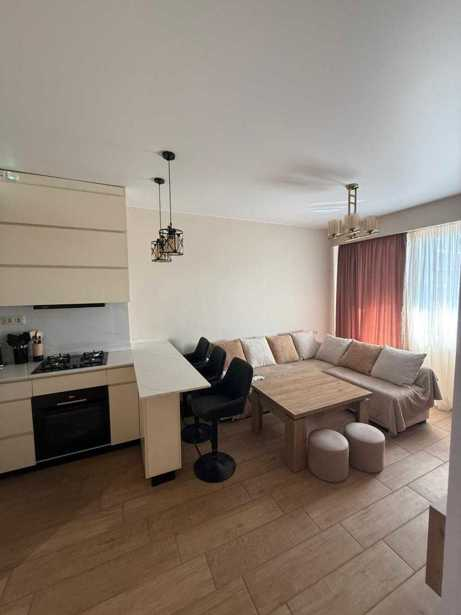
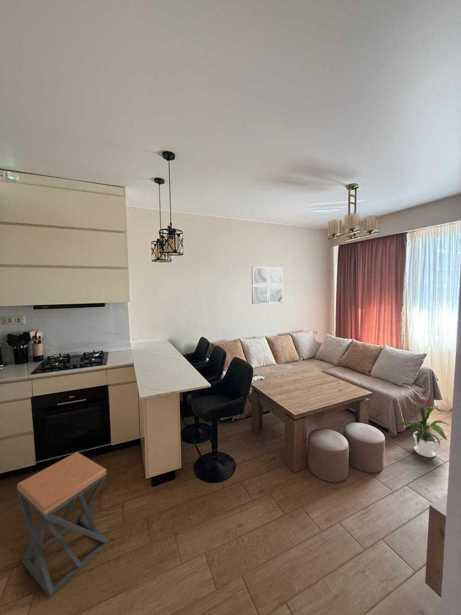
+ stool [16,451,110,599]
+ wall art [251,266,284,305]
+ house plant [394,404,451,458]
